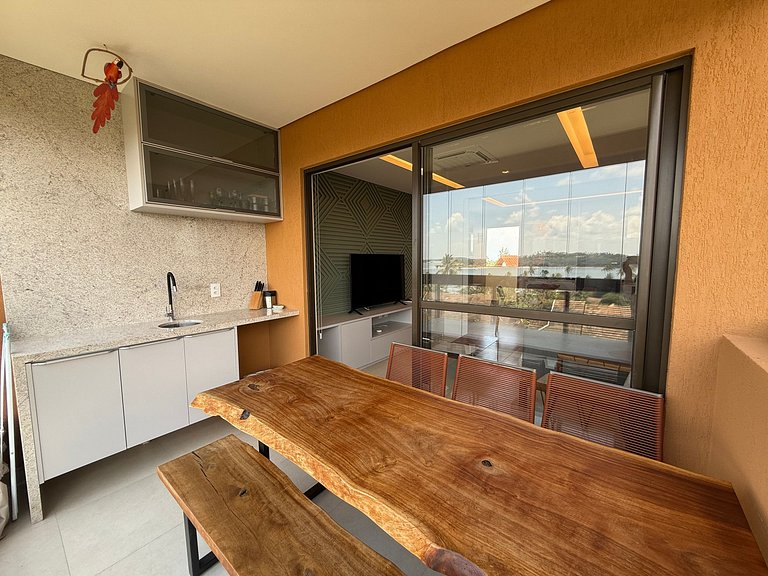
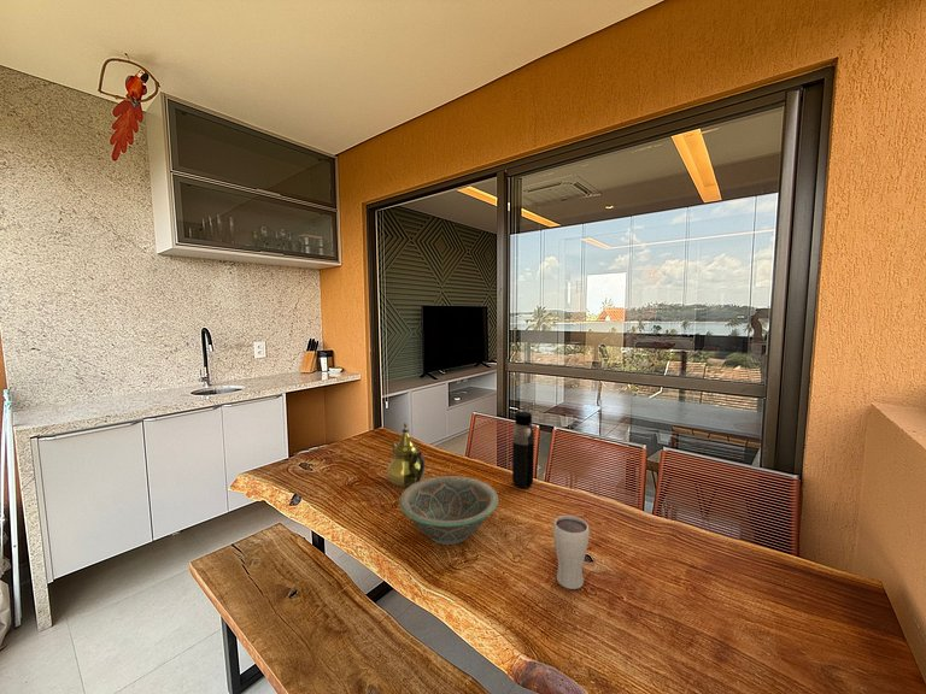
+ teapot [386,422,426,488]
+ decorative bowl [398,475,499,546]
+ drinking glass [552,514,591,590]
+ water bottle [511,411,535,489]
